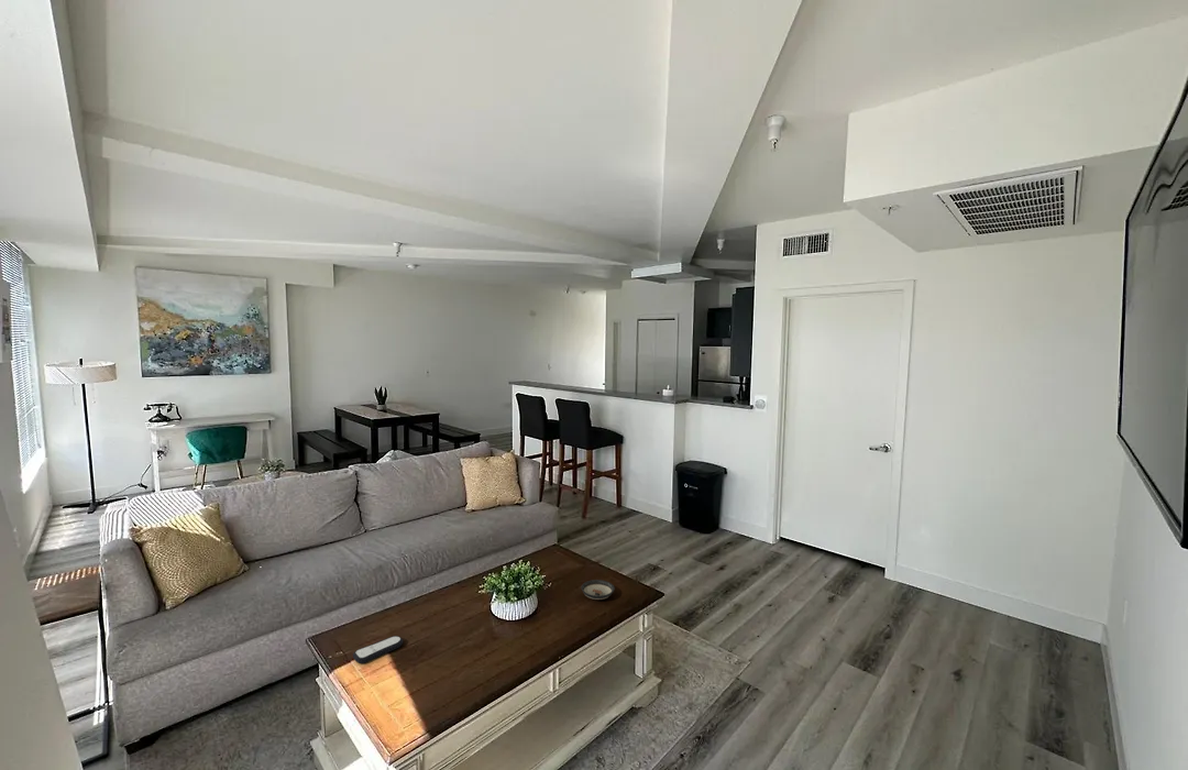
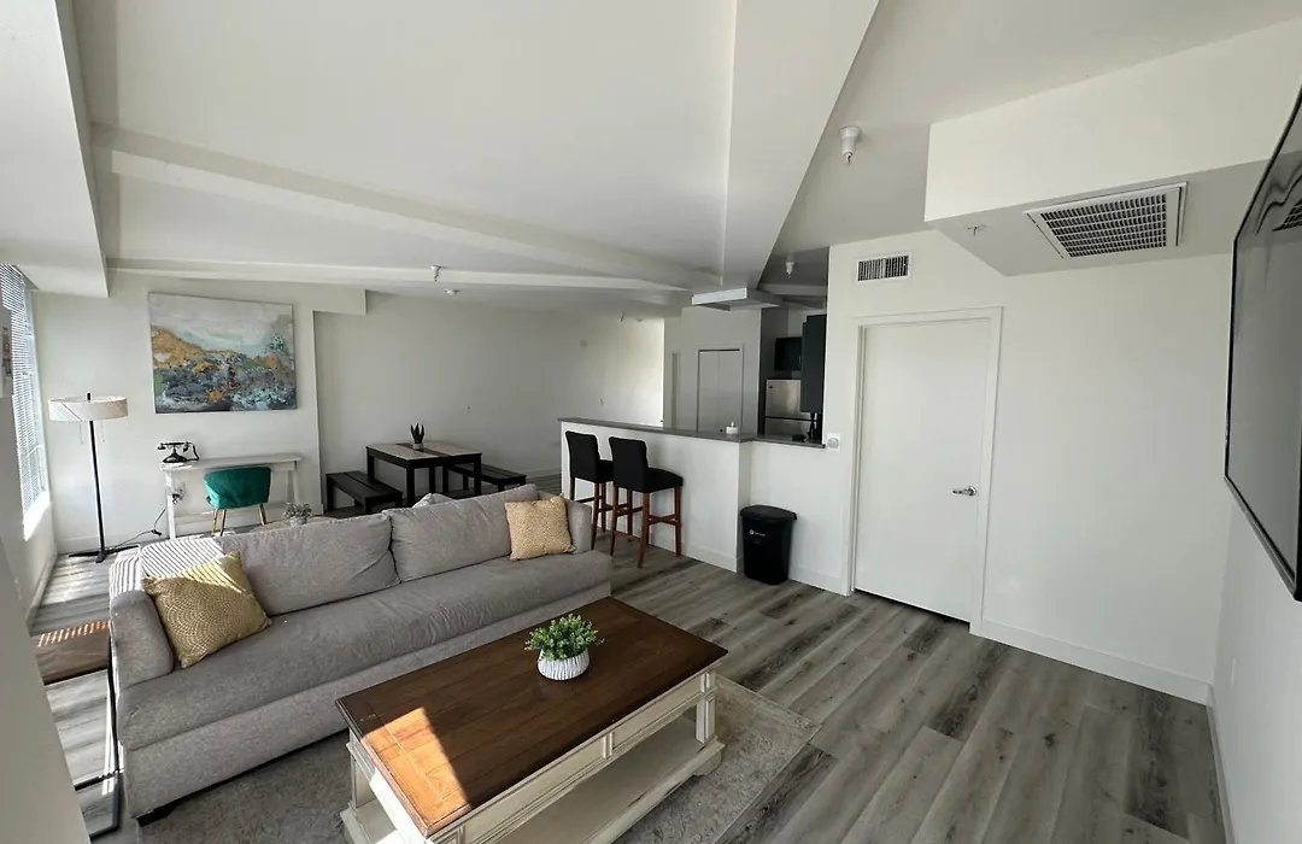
- remote control [352,635,404,664]
- saucer [581,579,616,601]
